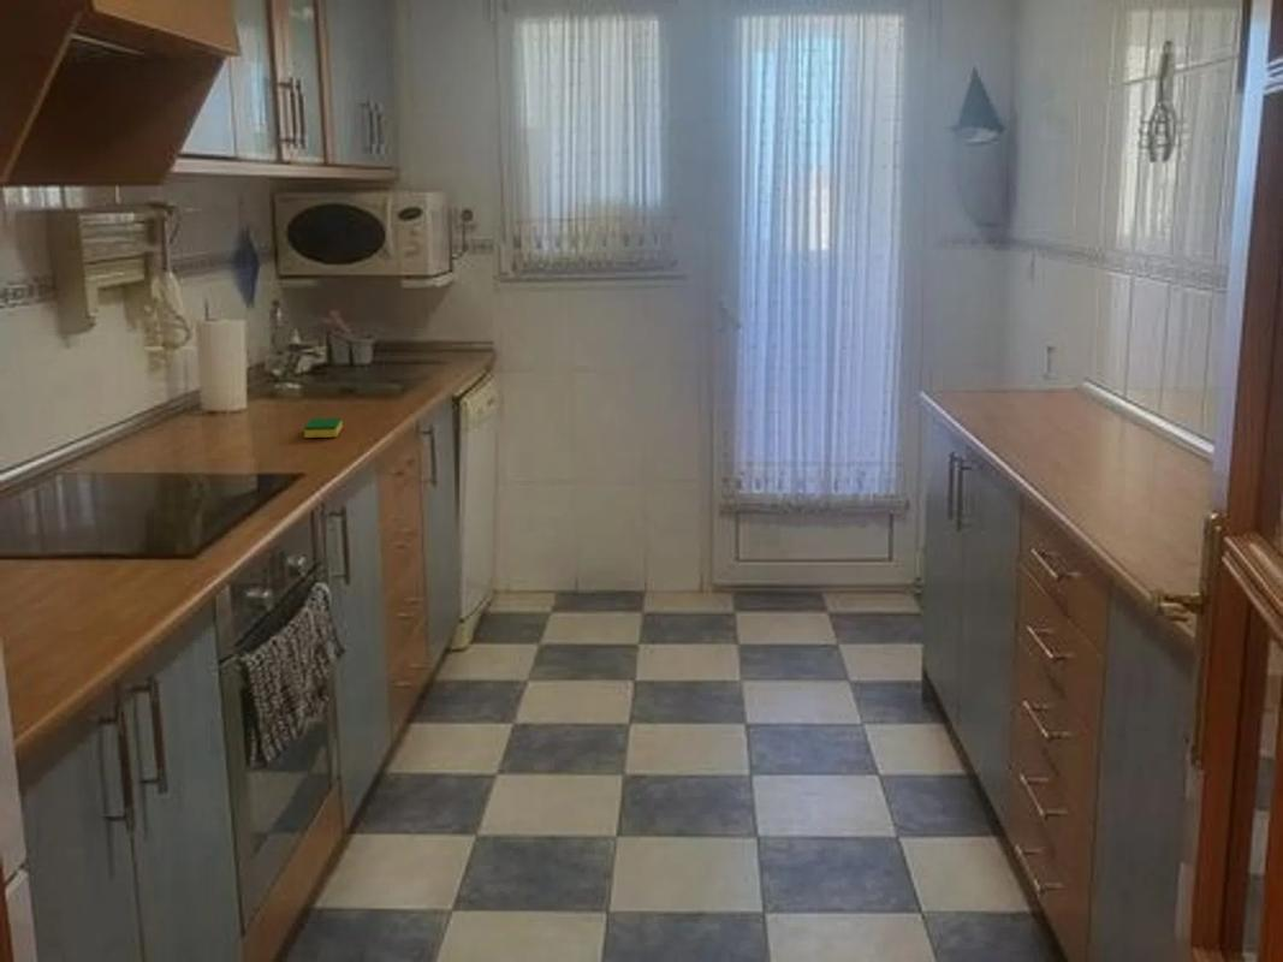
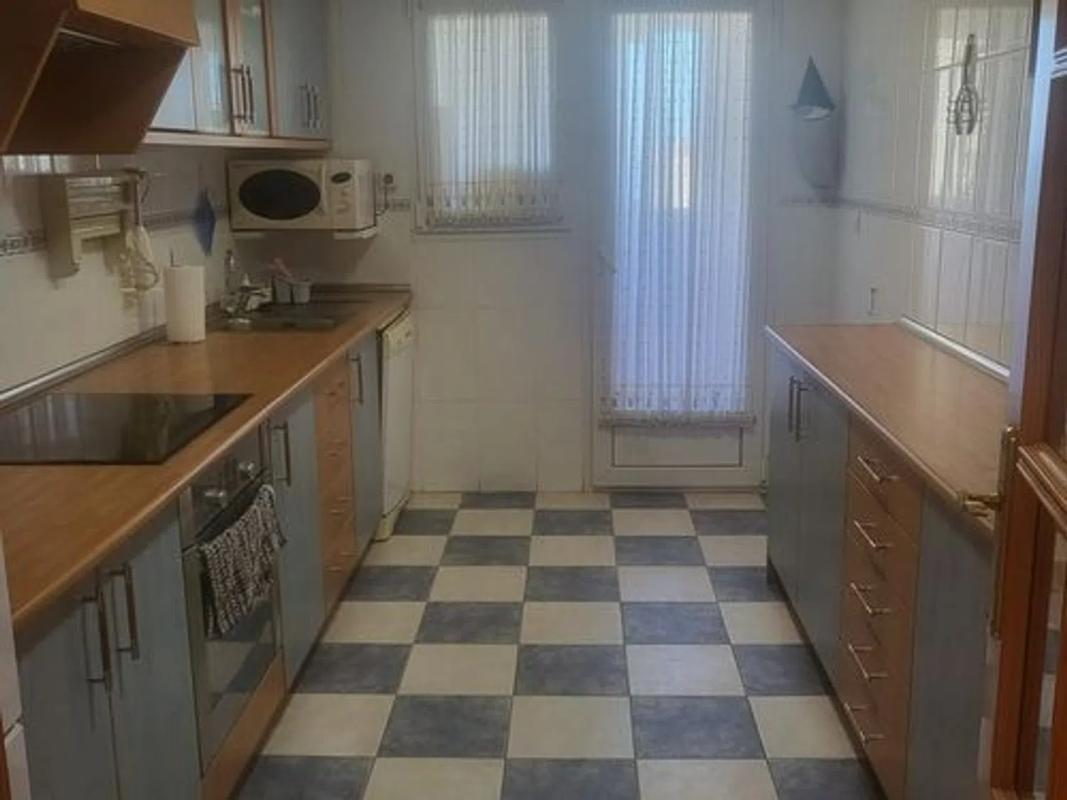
- dish sponge [303,416,344,439]
